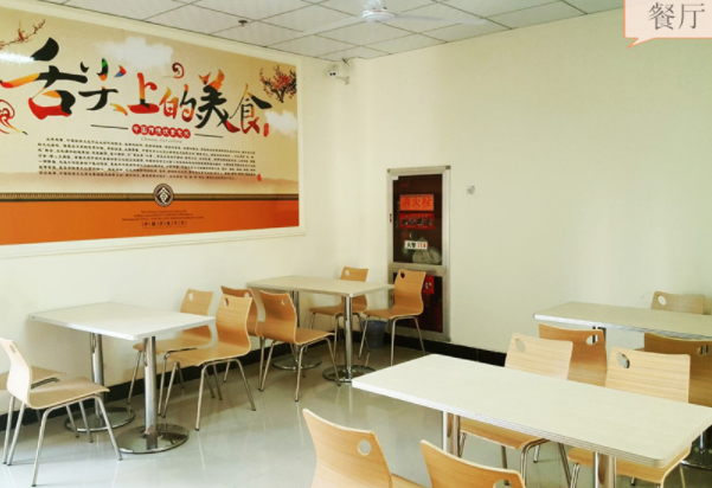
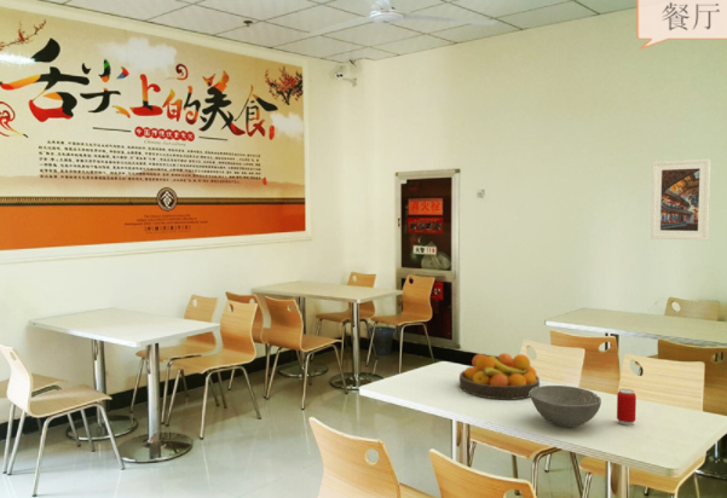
+ fruit bowl [458,352,541,401]
+ bowl [530,384,602,428]
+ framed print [650,158,711,242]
+ beverage can [616,388,637,427]
